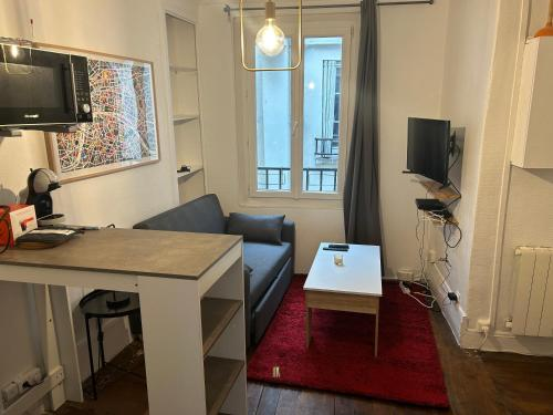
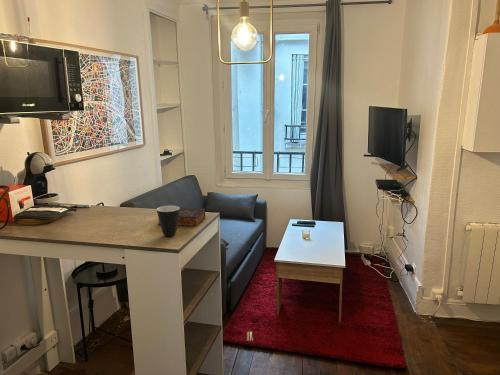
+ book [157,207,206,228]
+ mug [156,205,180,237]
